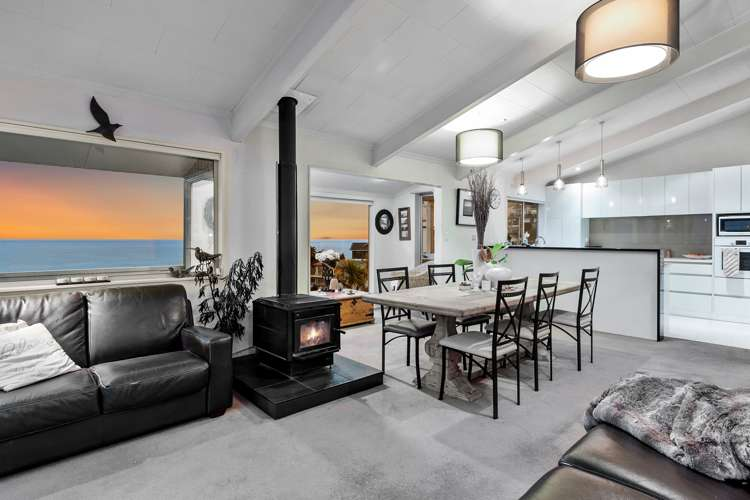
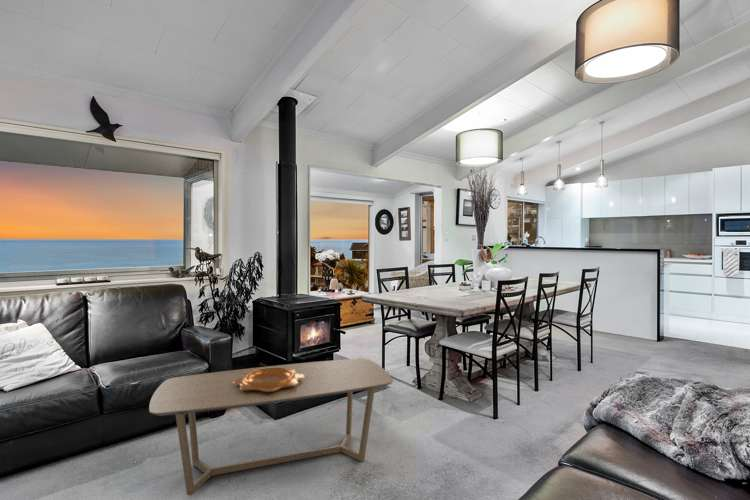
+ decorative bowl [234,368,304,392]
+ coffee table [148,357,394,496]
